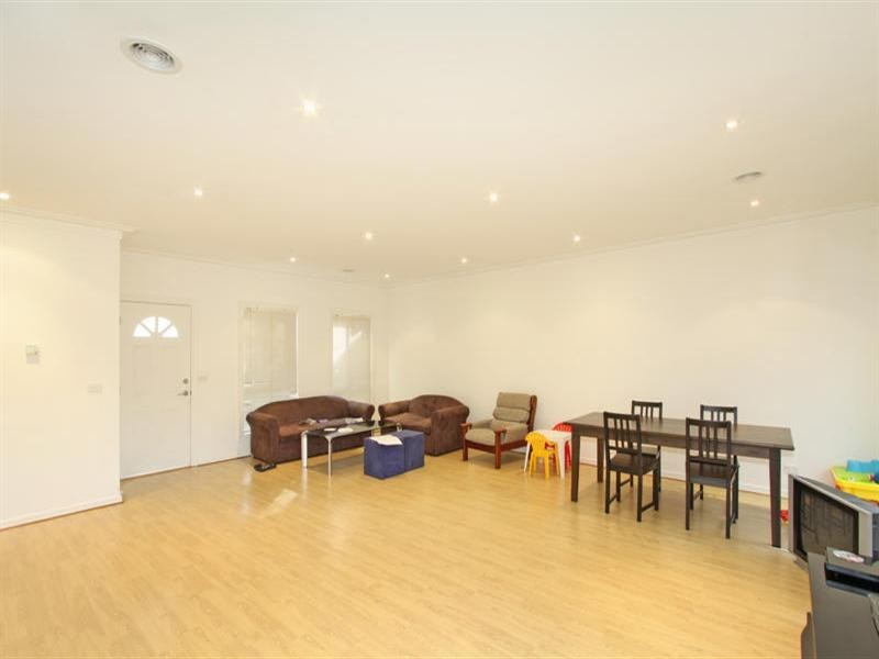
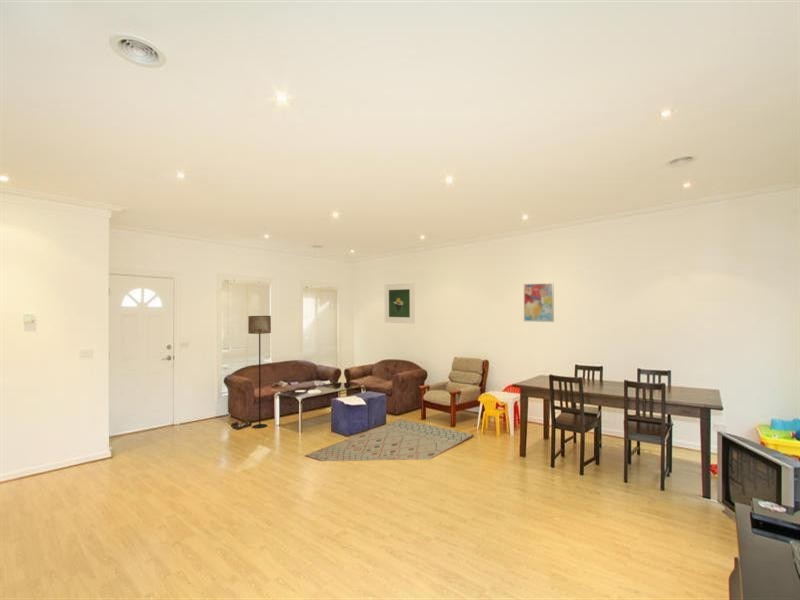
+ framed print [384,282,416,324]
+ rug [304,418,475,463]
+ floor lamp [247,315,272,430]
+ wall art [523,282,555,323]
